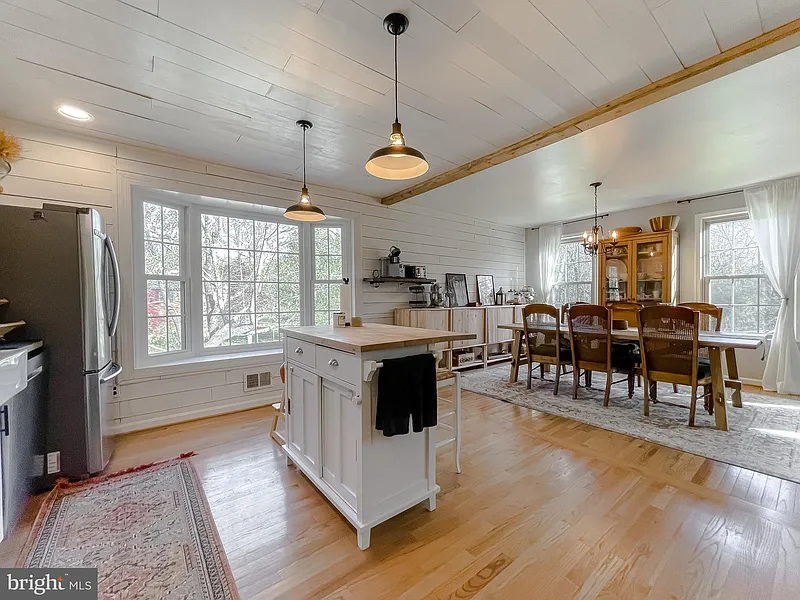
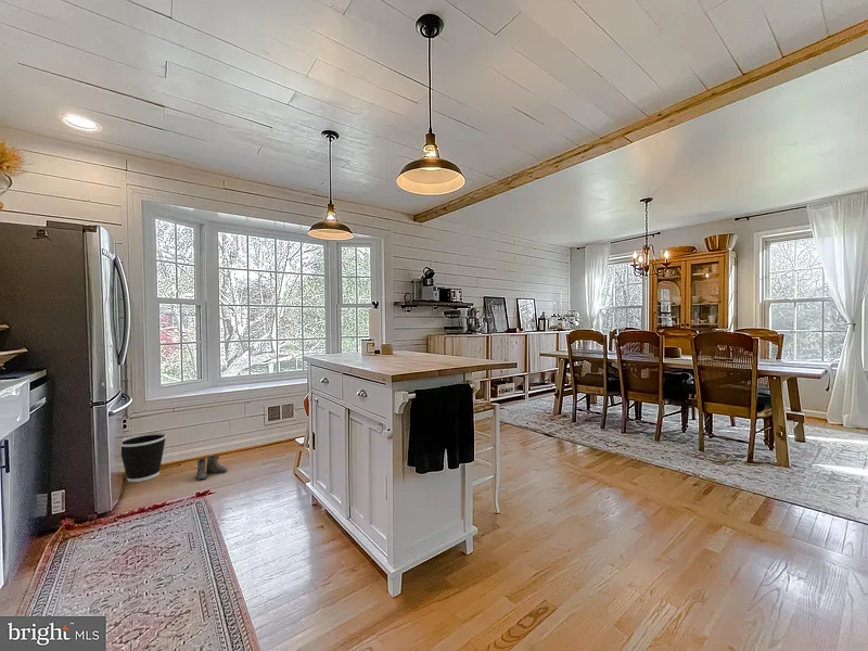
+ boots [191,455,228,482]
+ wastebasket [120,431,168,483]
